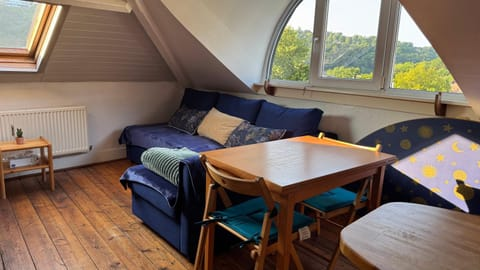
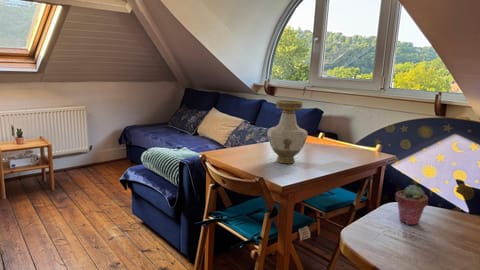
+ potted succulent [394,184,429,226]
+ vase [266,99,309,164]
